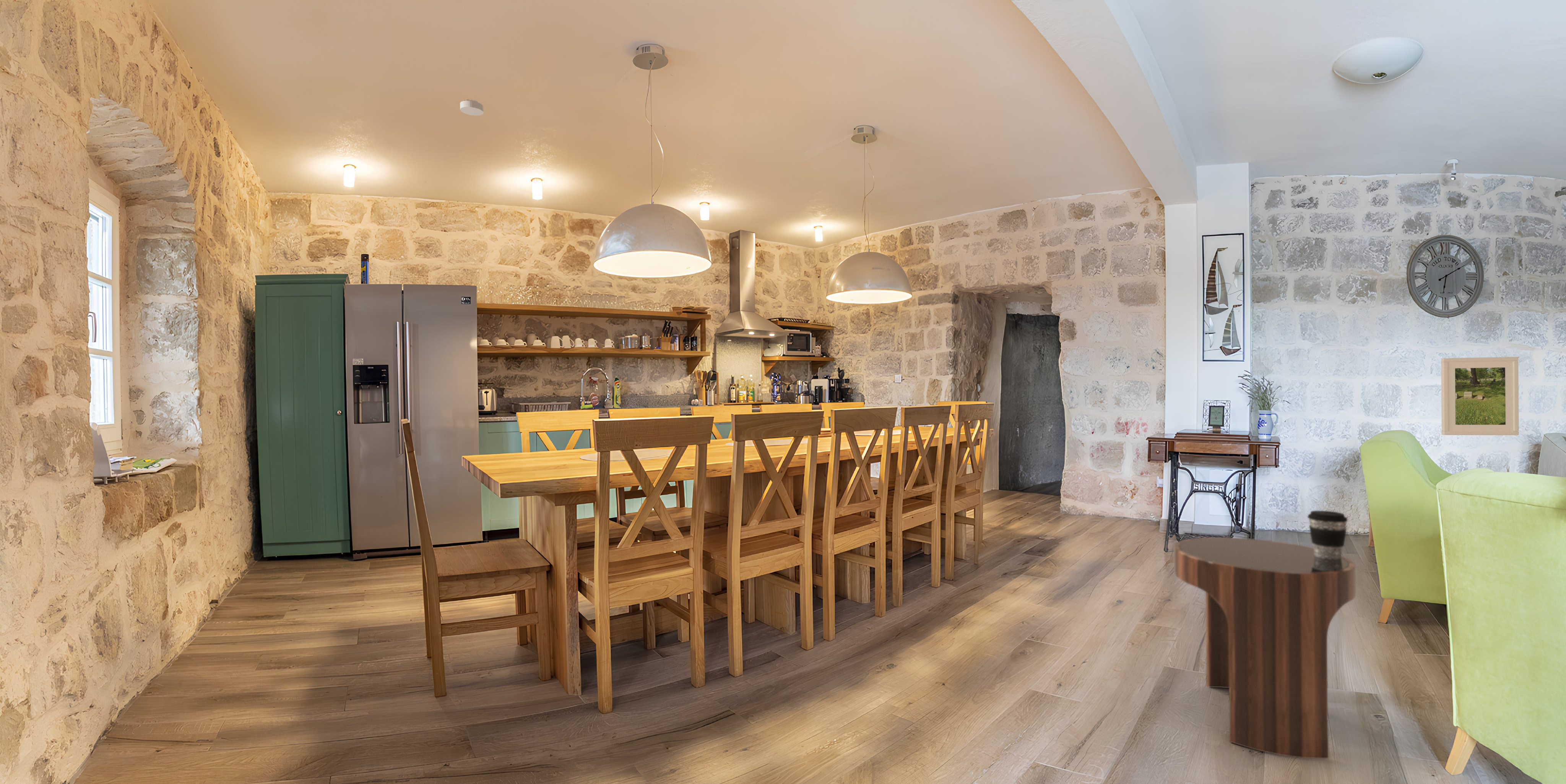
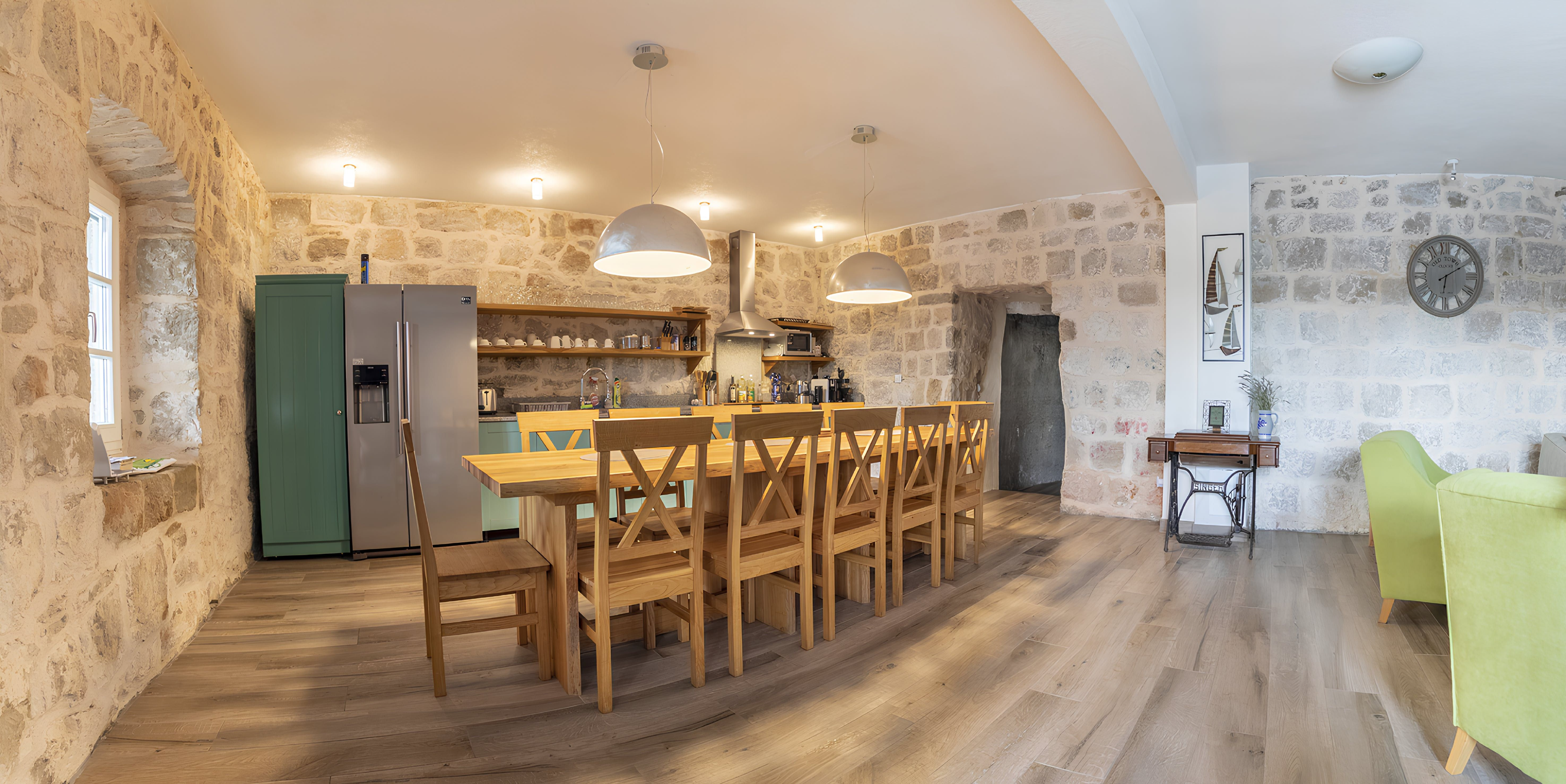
- side table [1173,537,1357,759]
- coffee cup [1307,510,1348,559]
- smoke detector [460,99,484,116]
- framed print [1441,357,1519,436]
